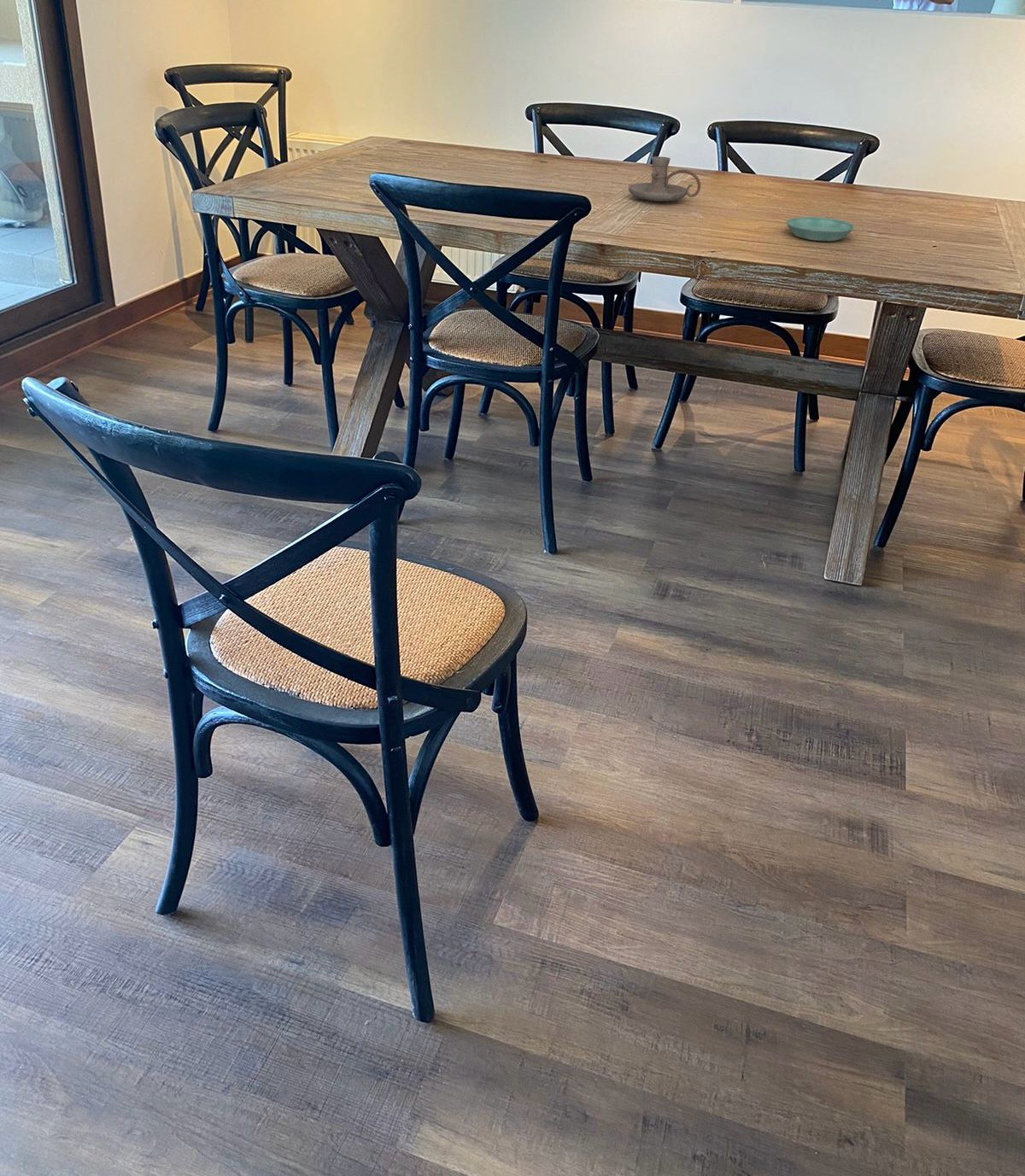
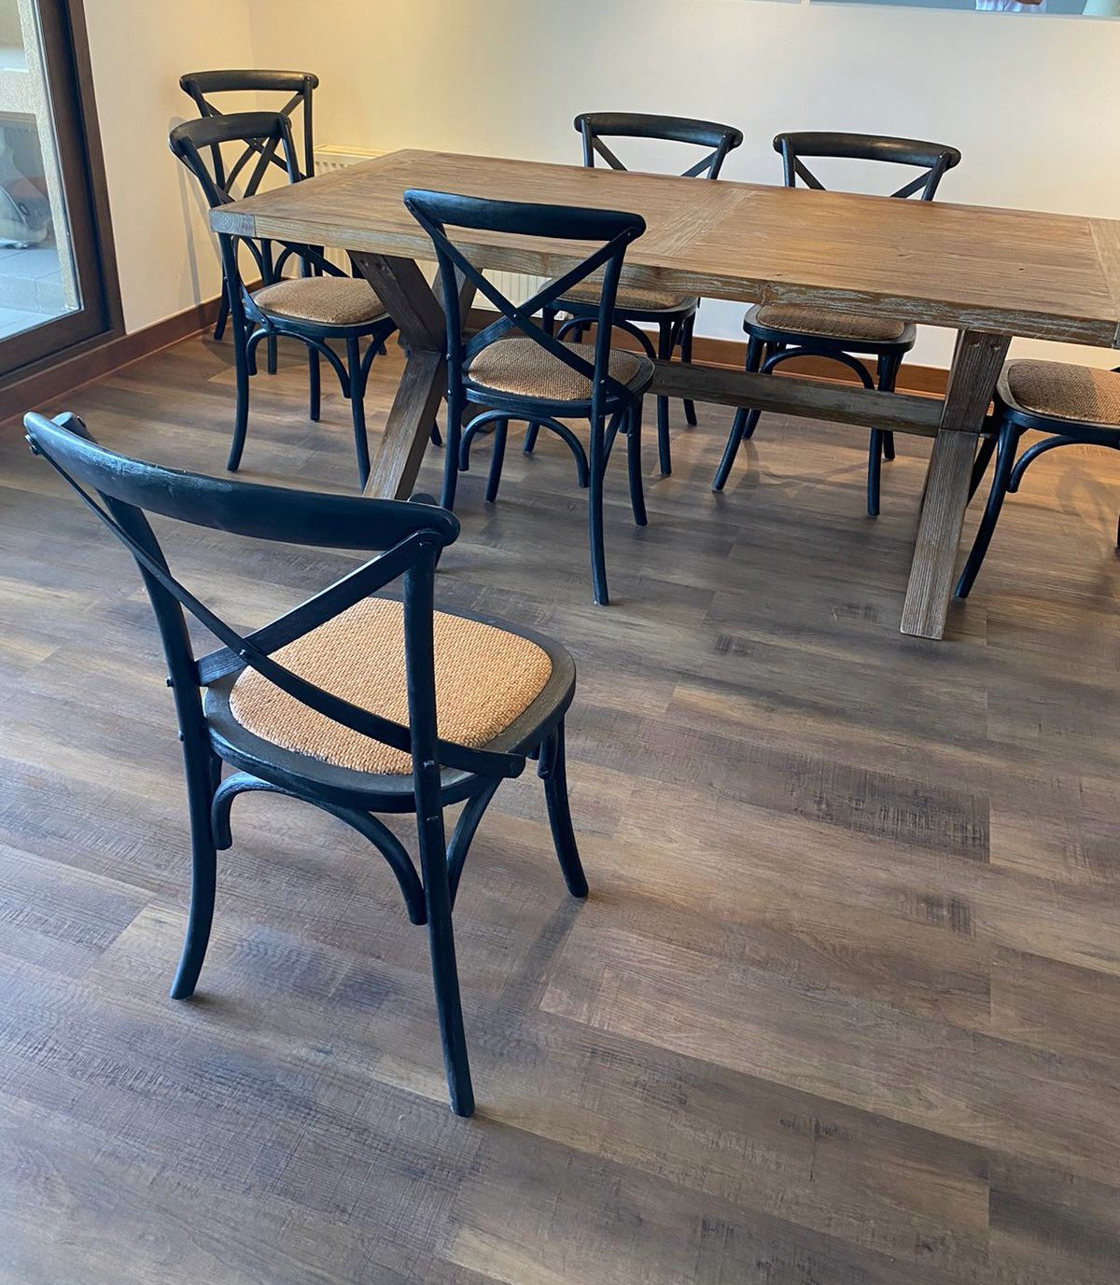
- candle holder [628,155,701,202]
- saucer [785,216,855,242]
